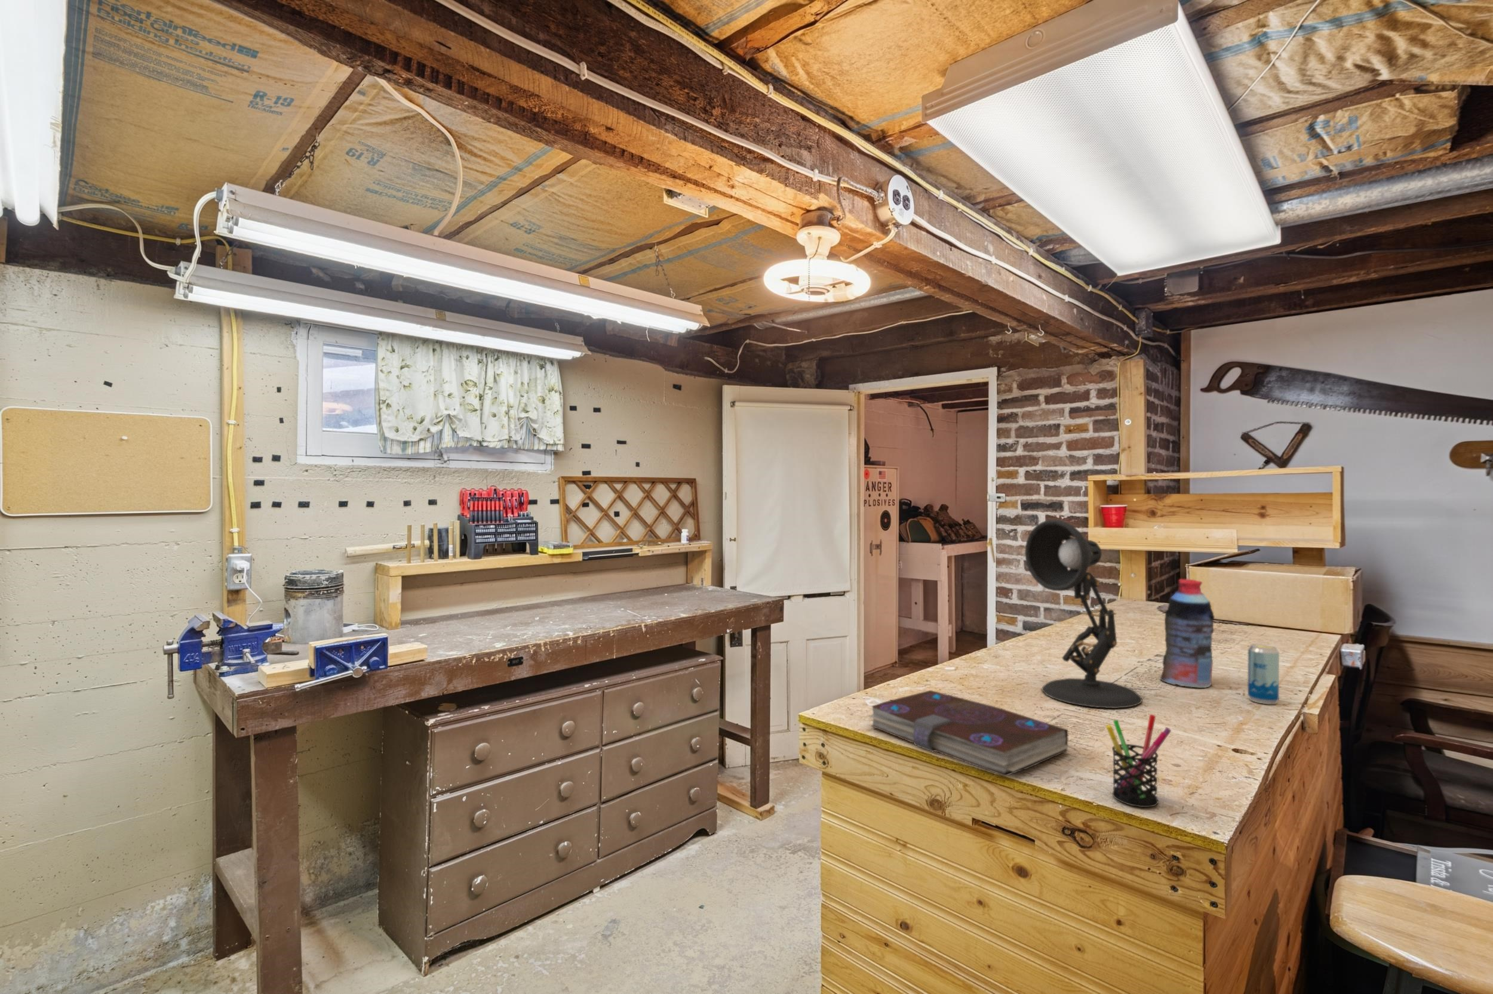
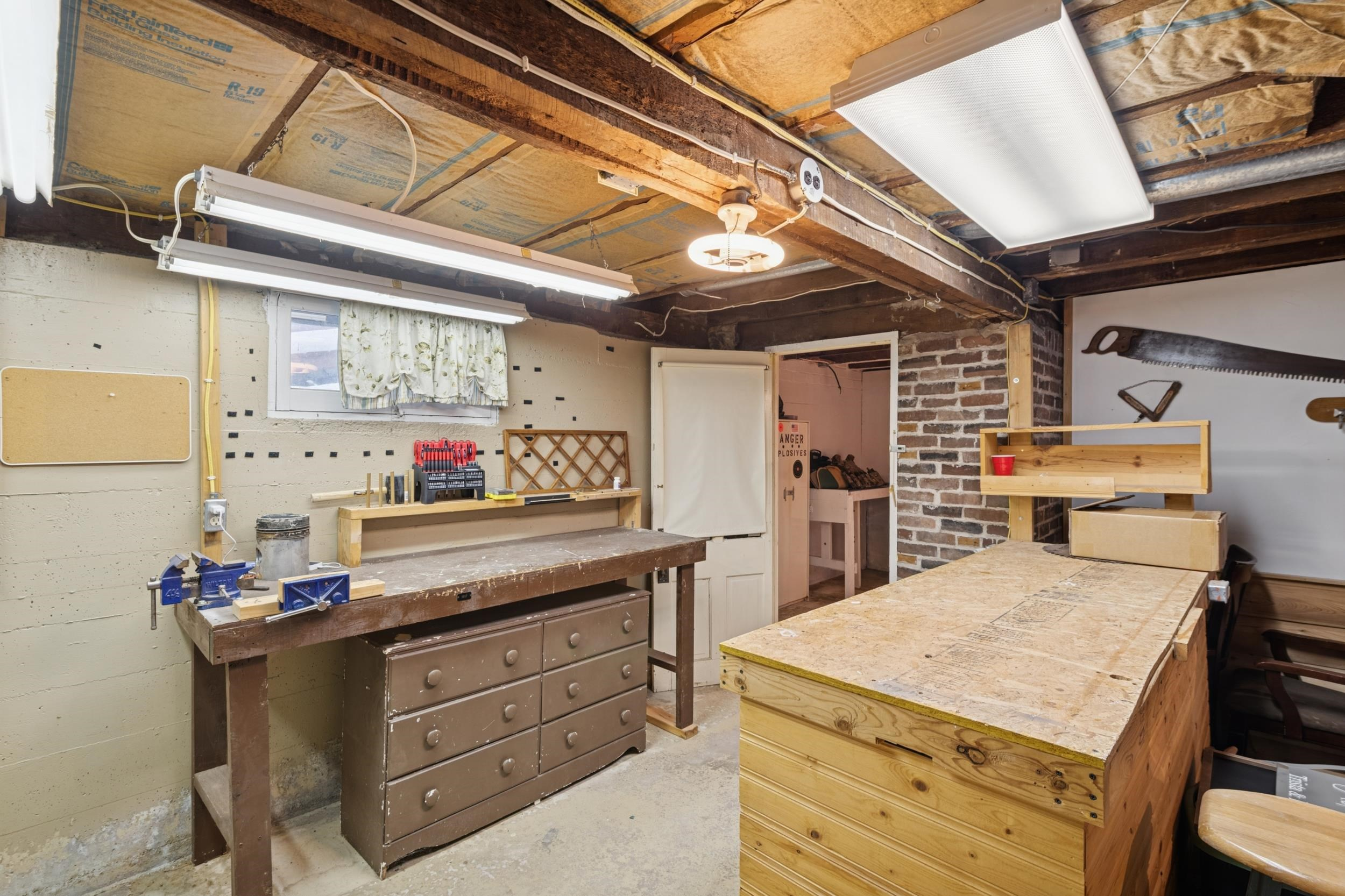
- desk lamp [1025,519,1143,709]
- book [866,690,1071,777]
- pen holder [1106,713,1172,808]
- beverage can [1247,643,1280,704]
- bottle [1159,578,1215,689]
